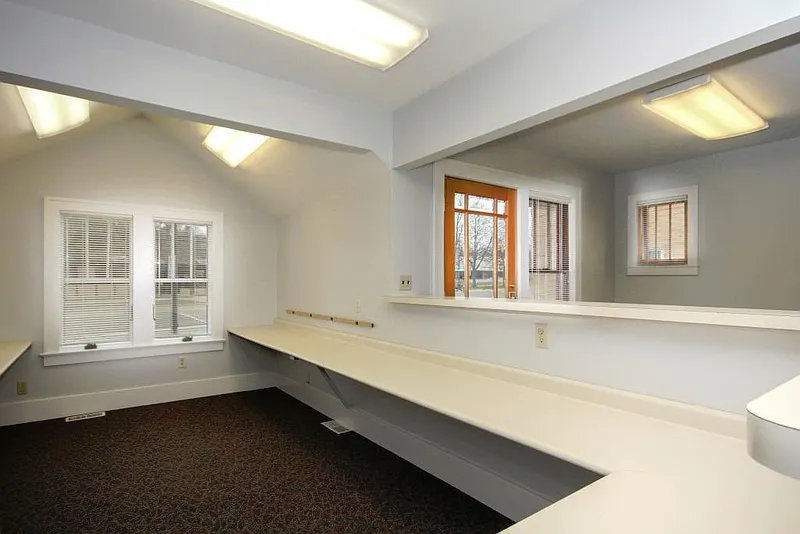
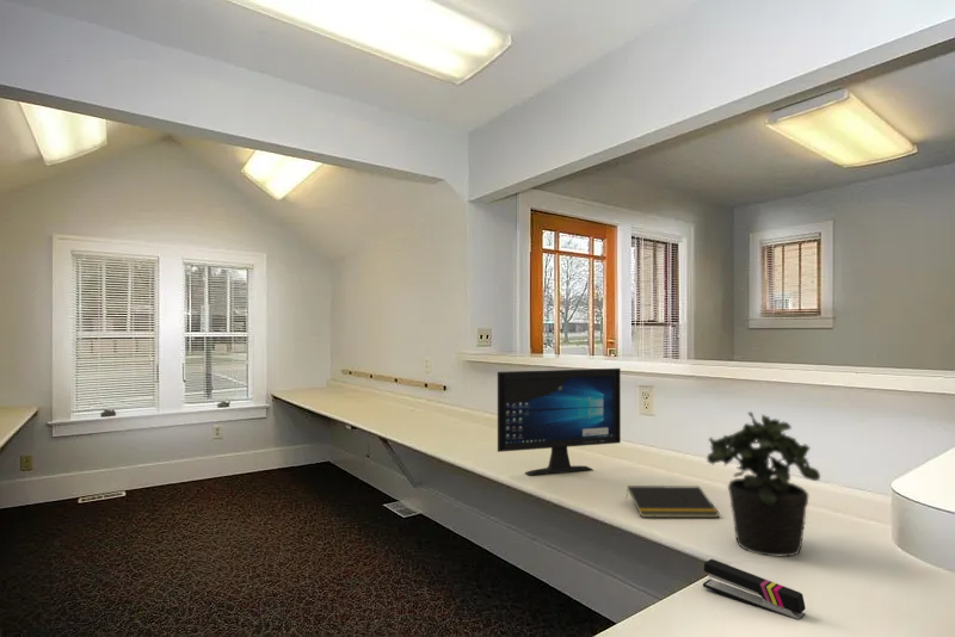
+ notepad [624,484,721,519]
+ computer monitor [497,367,622,476]
+ potted plant [706,410,821,557]
+ stapler [702,558,807,621]
